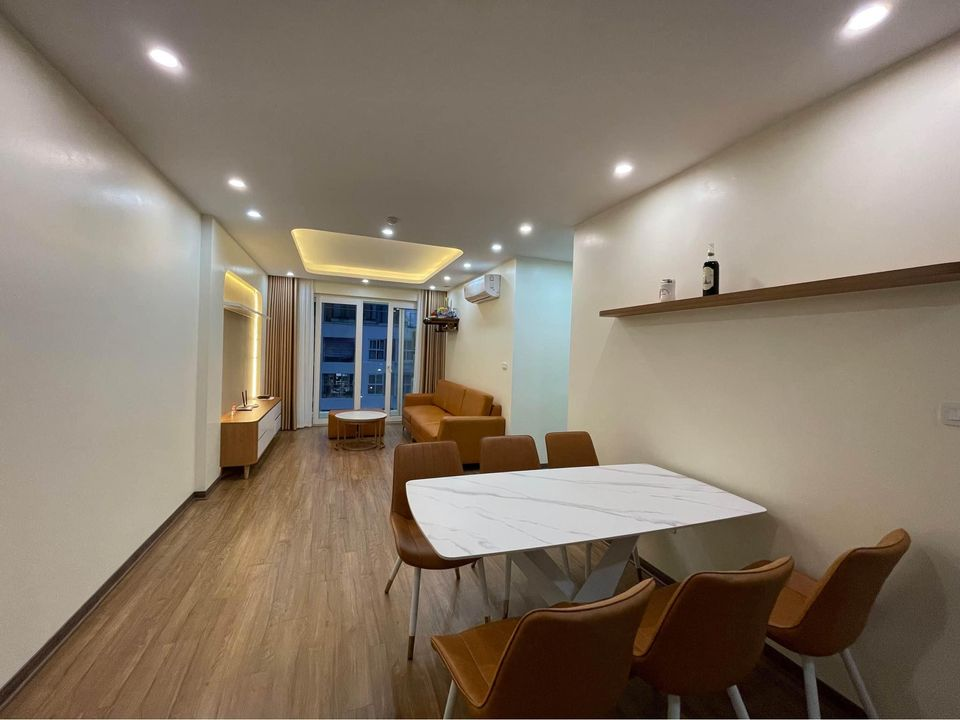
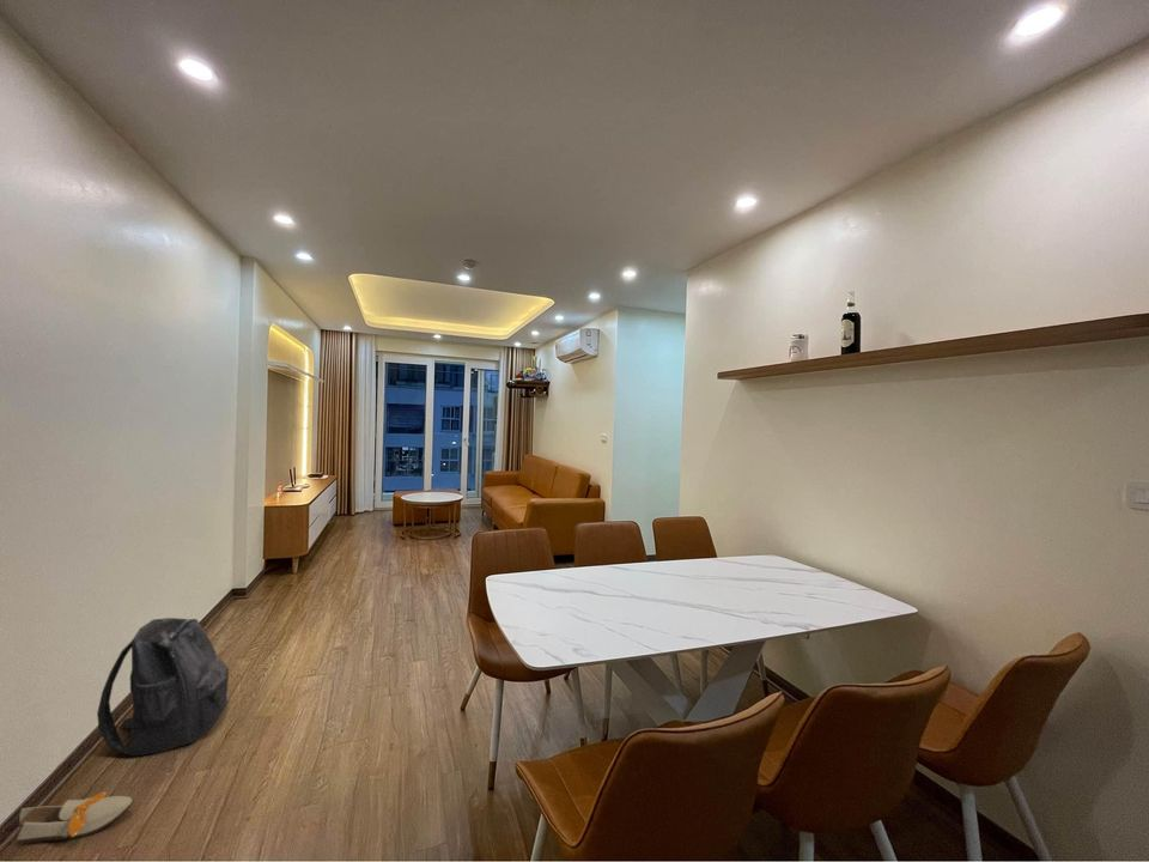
+ shoe [16,790,135,844]
+ backpack [96,617,230,757]
